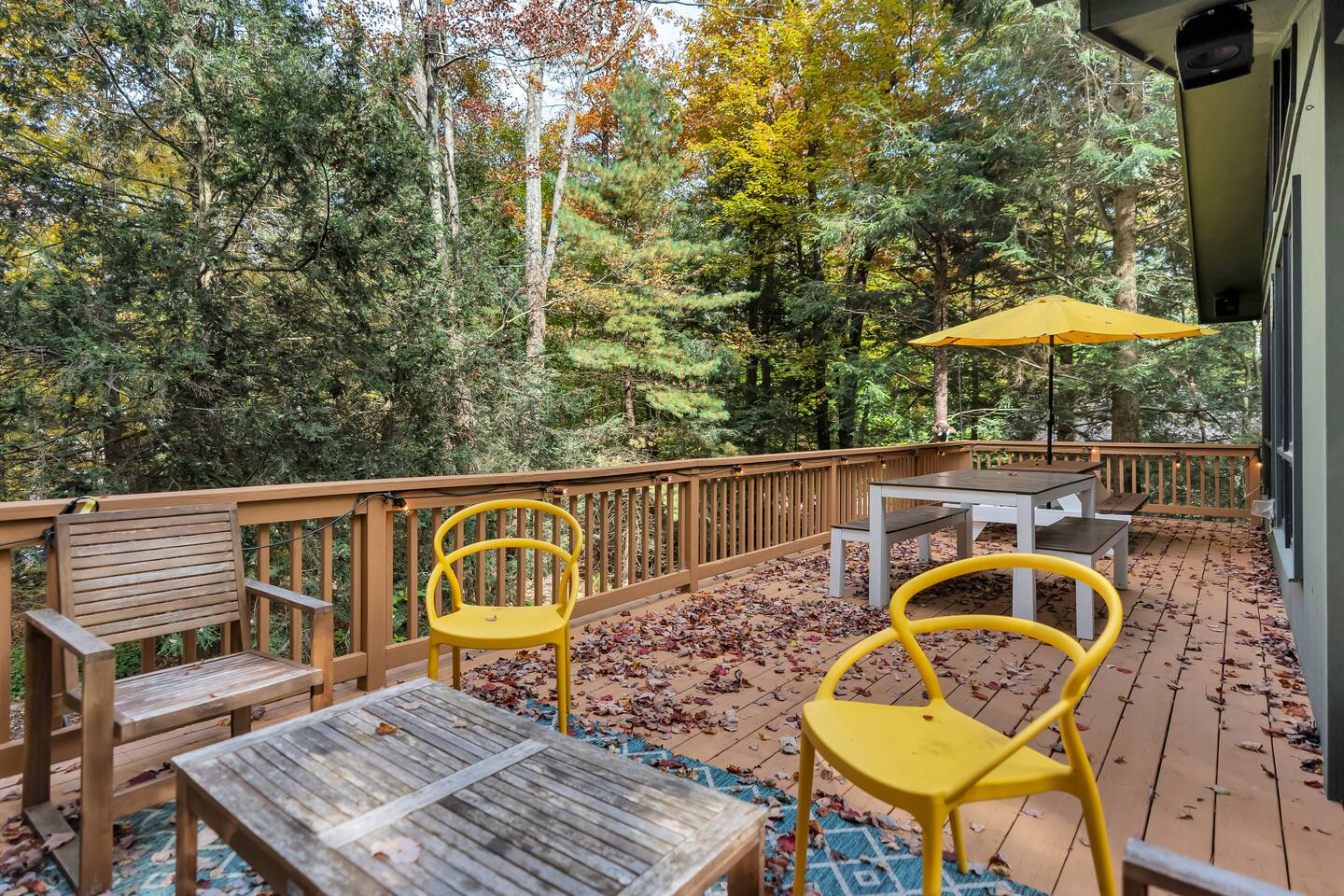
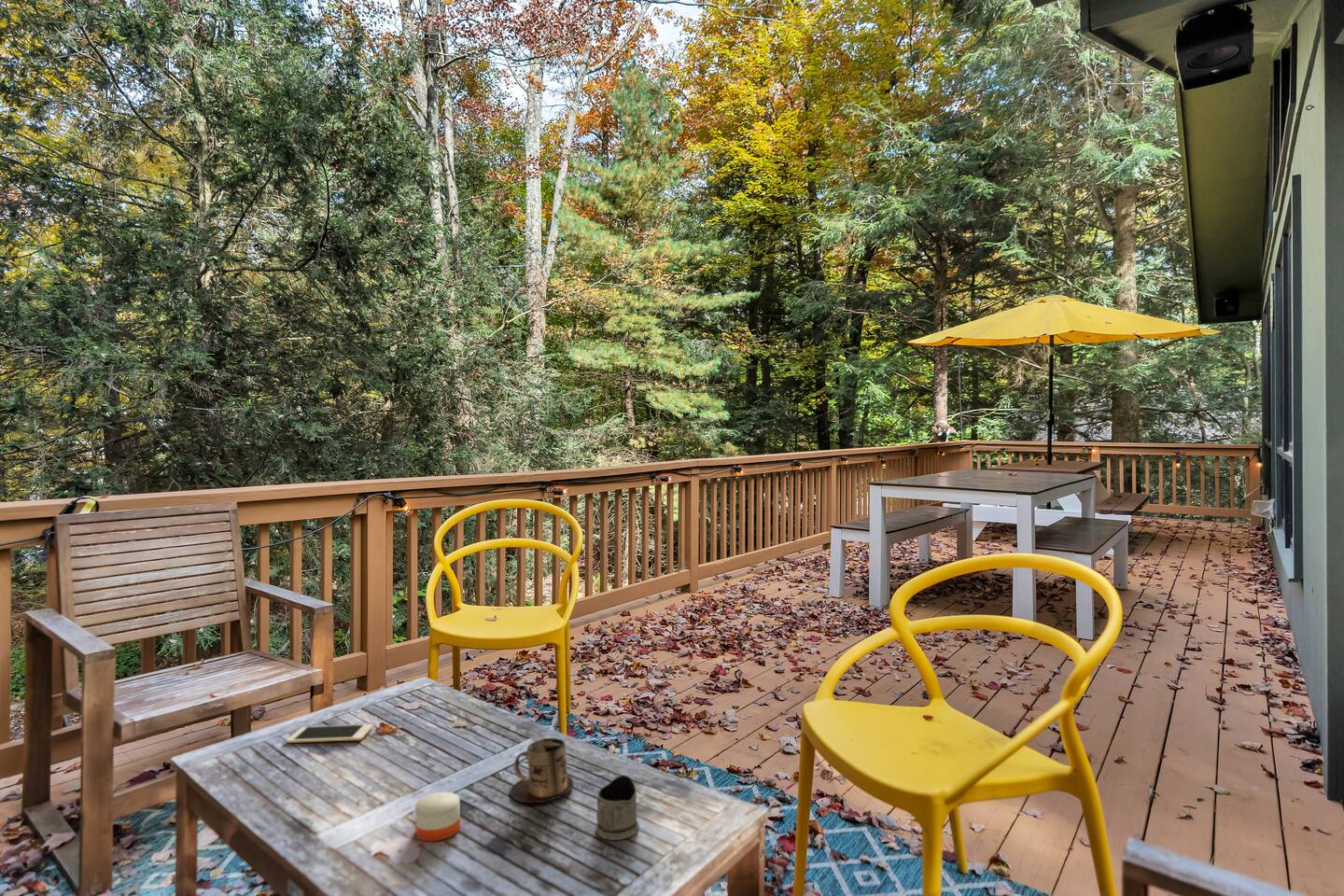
+ cell phone [286,723,374,744]
+ candle [414,784,461,843]
+ mug [509,737,574,804]
+ tea glass holder [595,774,640,841]
